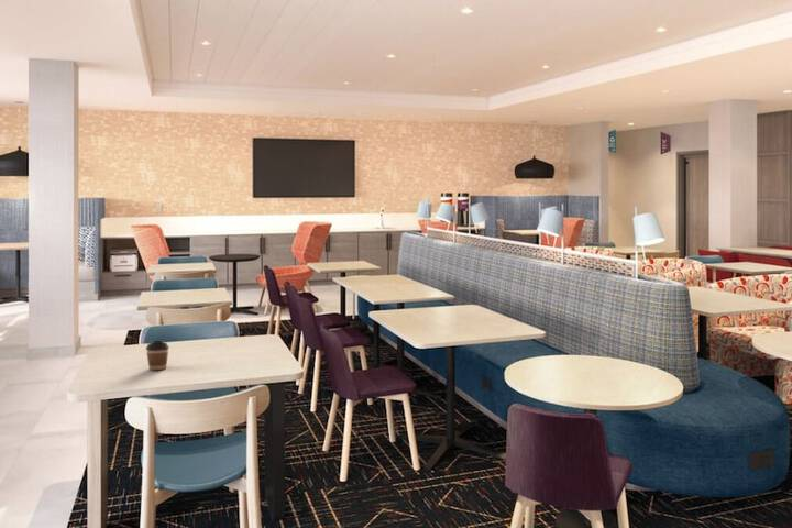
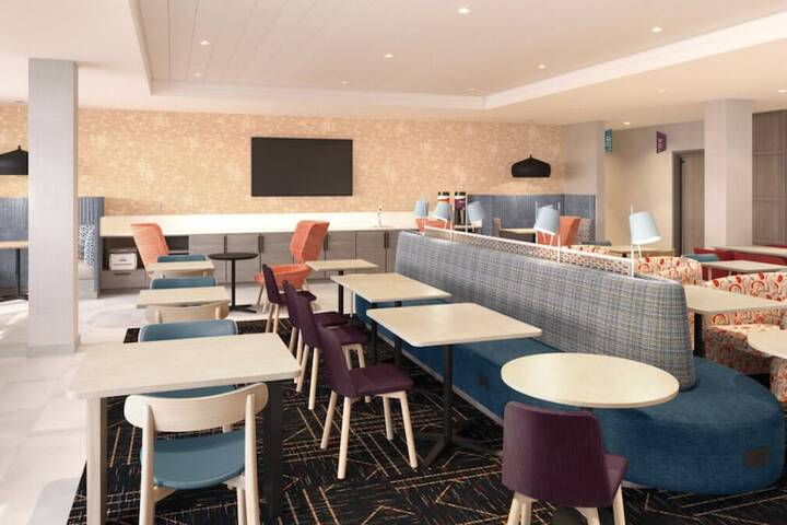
- coffee cup [145,340,170,371]
